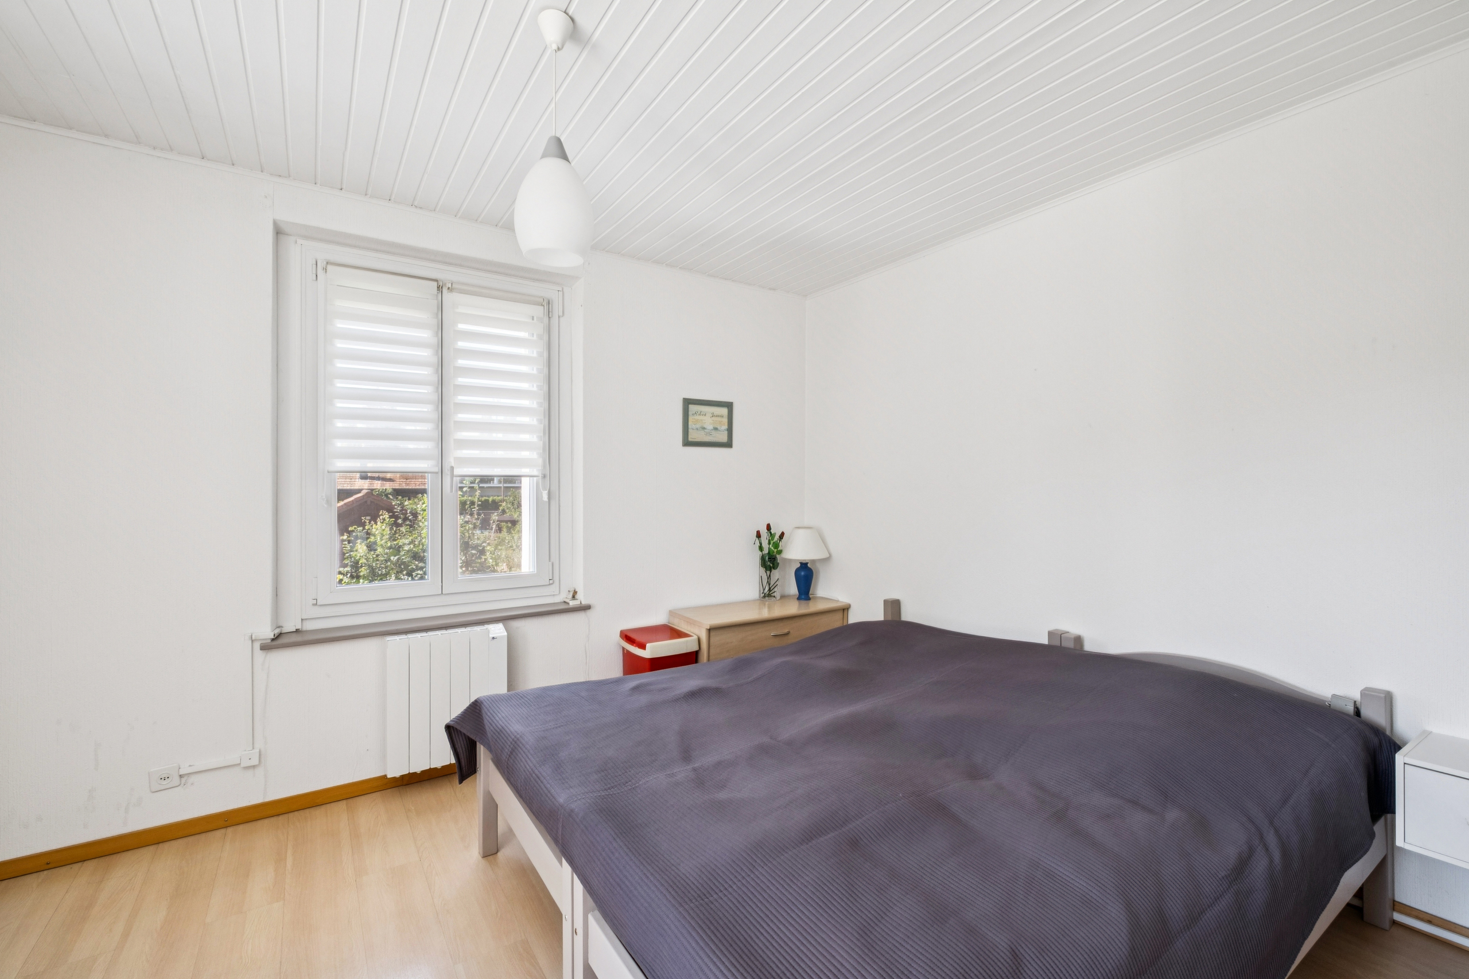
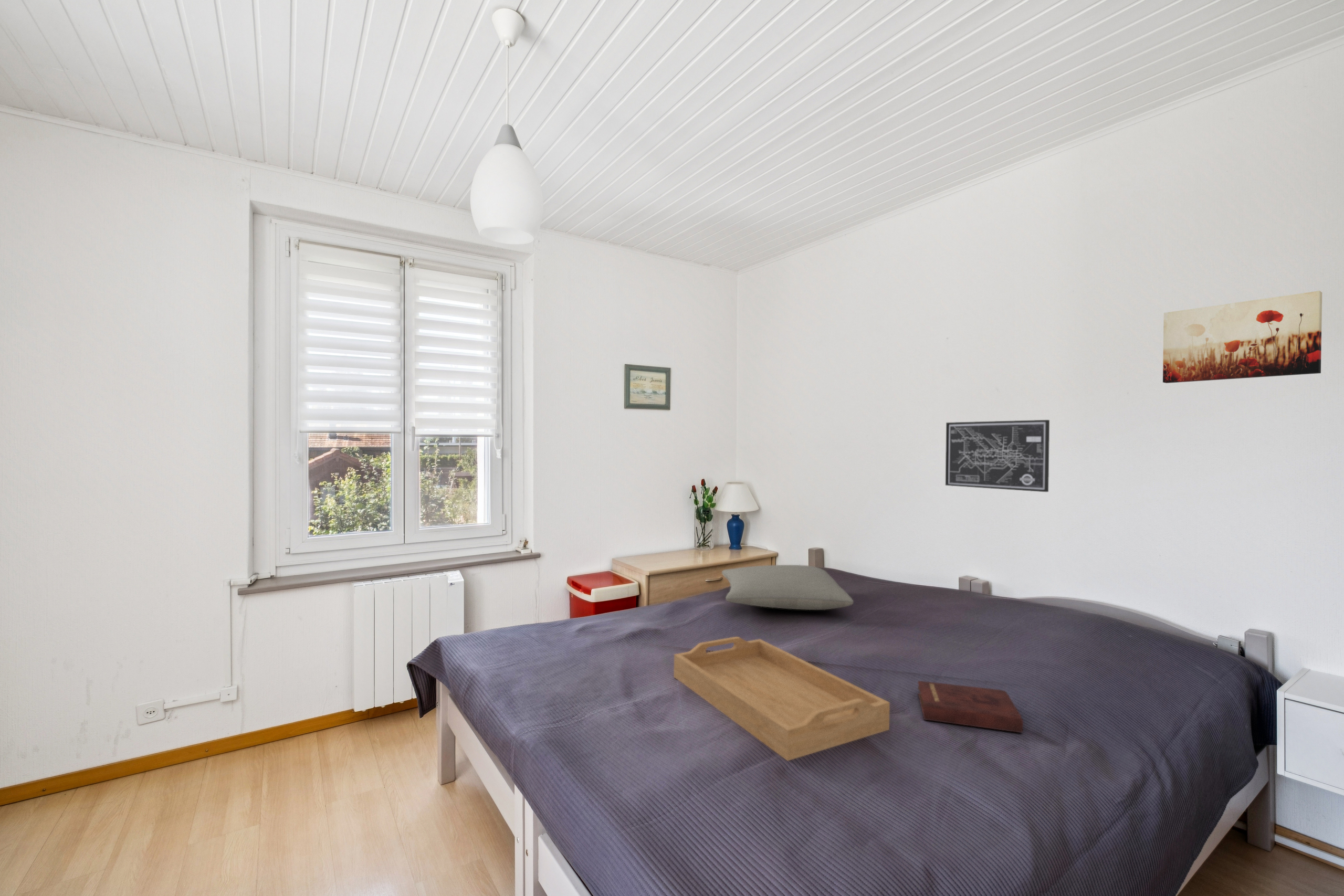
+ serving tray [673,636,890,762]
+ hardback book [917,680,1024,734]
+ wall art [945,419,1050,492]
+ wall art [1162,290,1322,384]
+ pillow [721,564,854,610]
